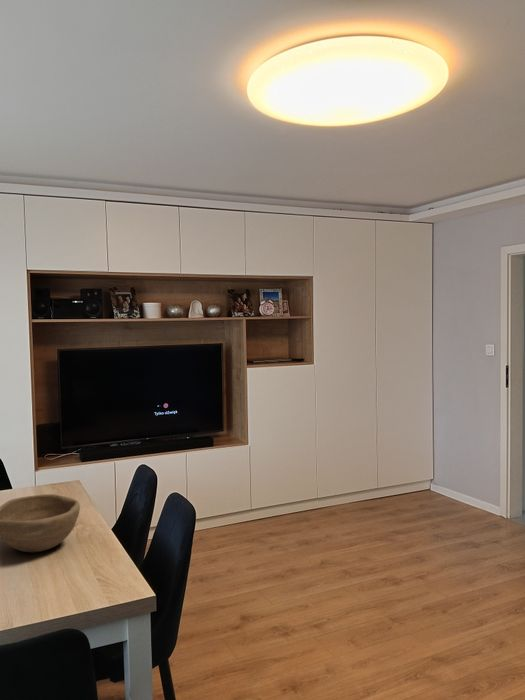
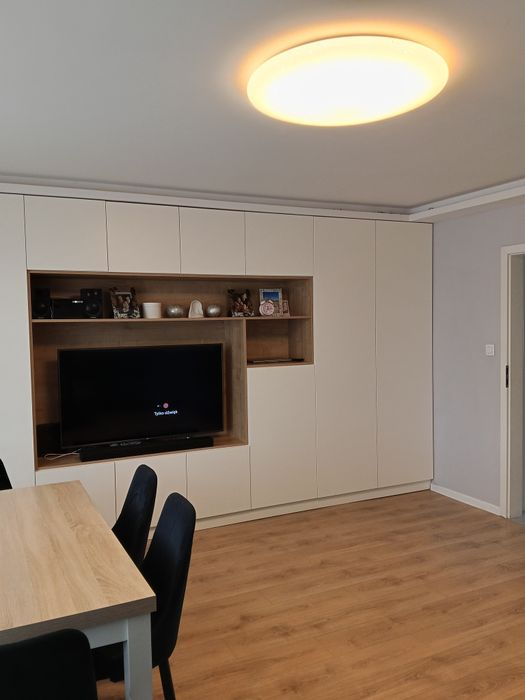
- bowl [0,493,81,553]
